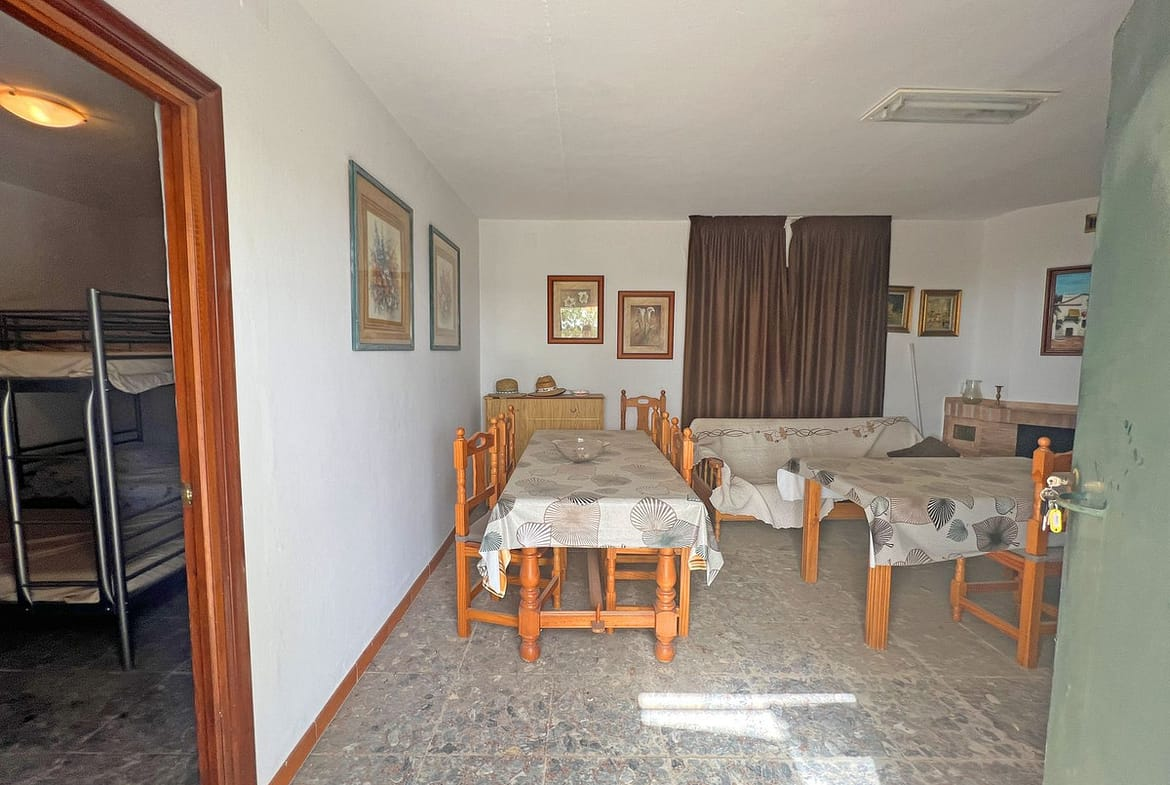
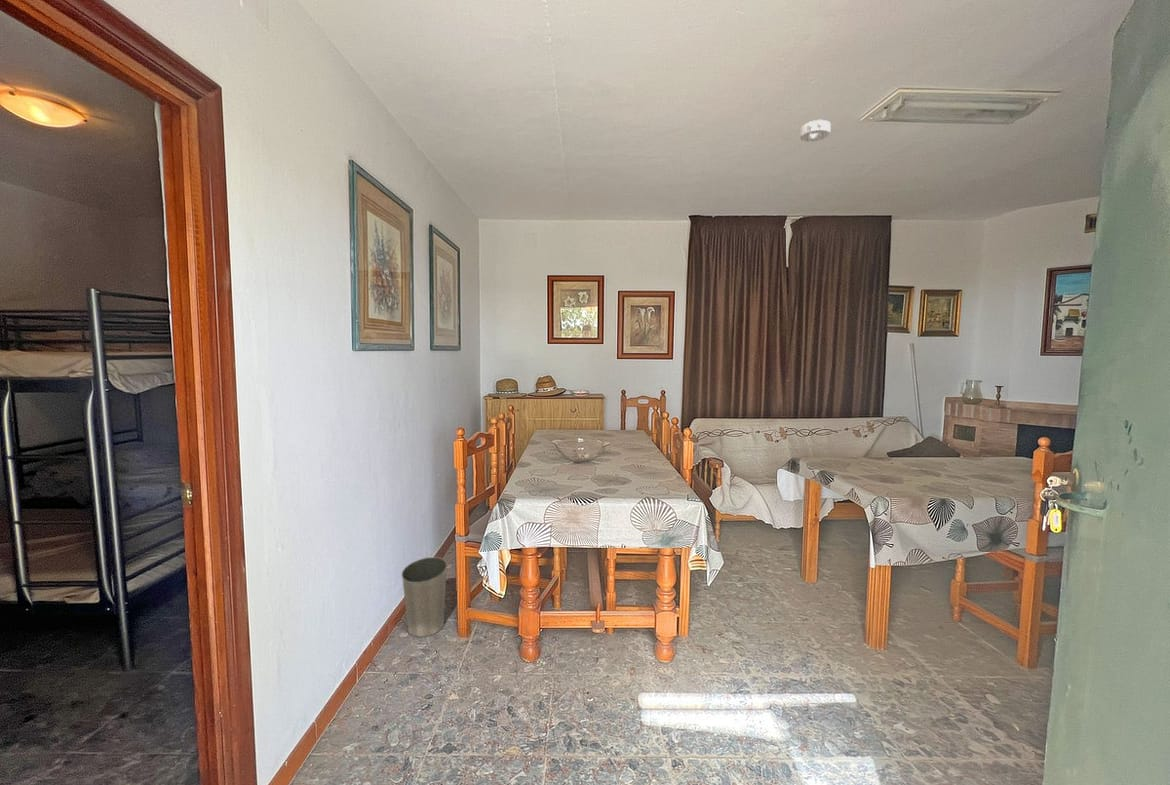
+ waste basket [401,556,448,638]
+ smoke detector [799,118,832,143]
